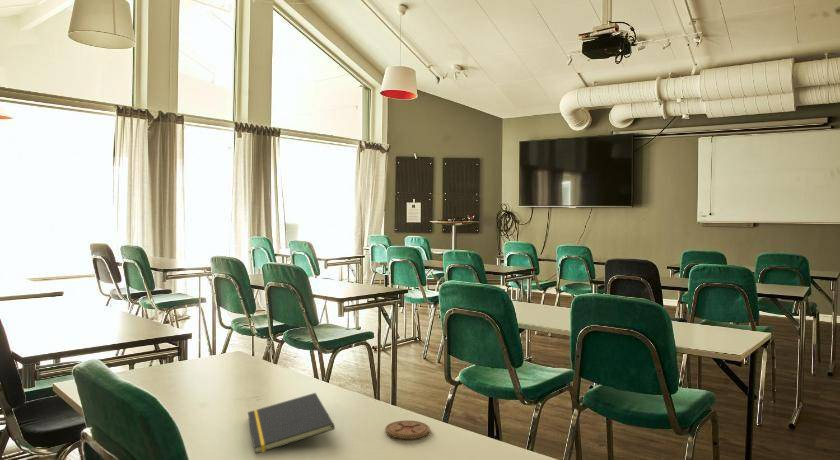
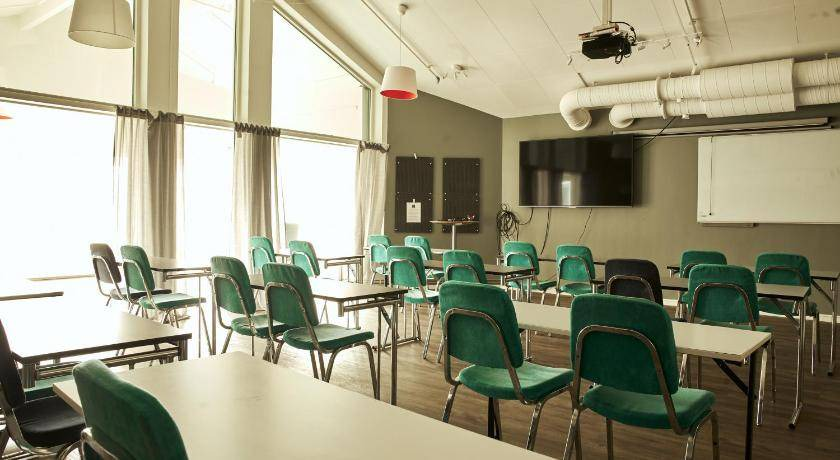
- notepad [247,392,336,455]
- coaster [384,419,431,440]
